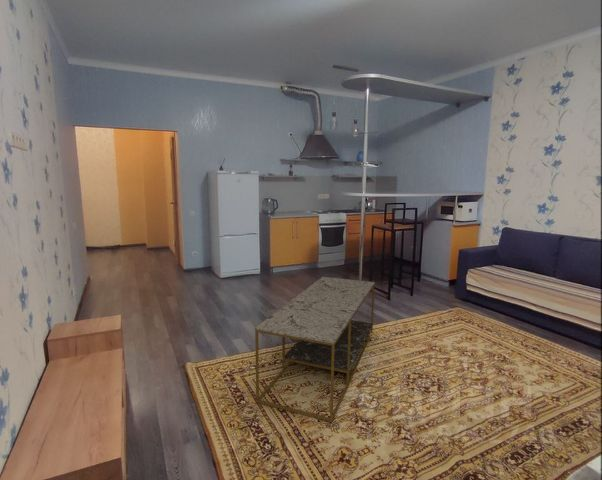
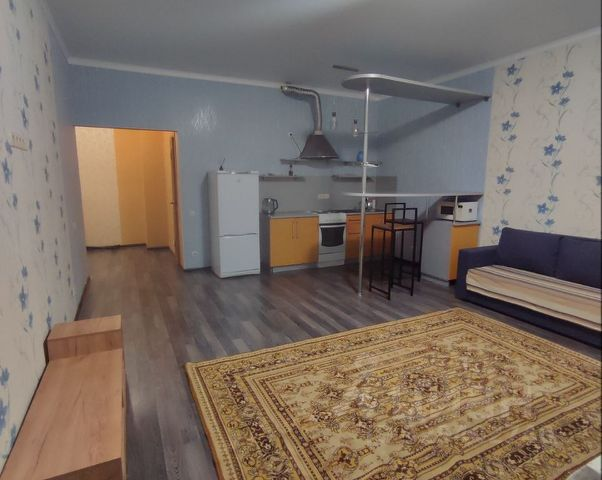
- coffee table [254,276,376,423]
